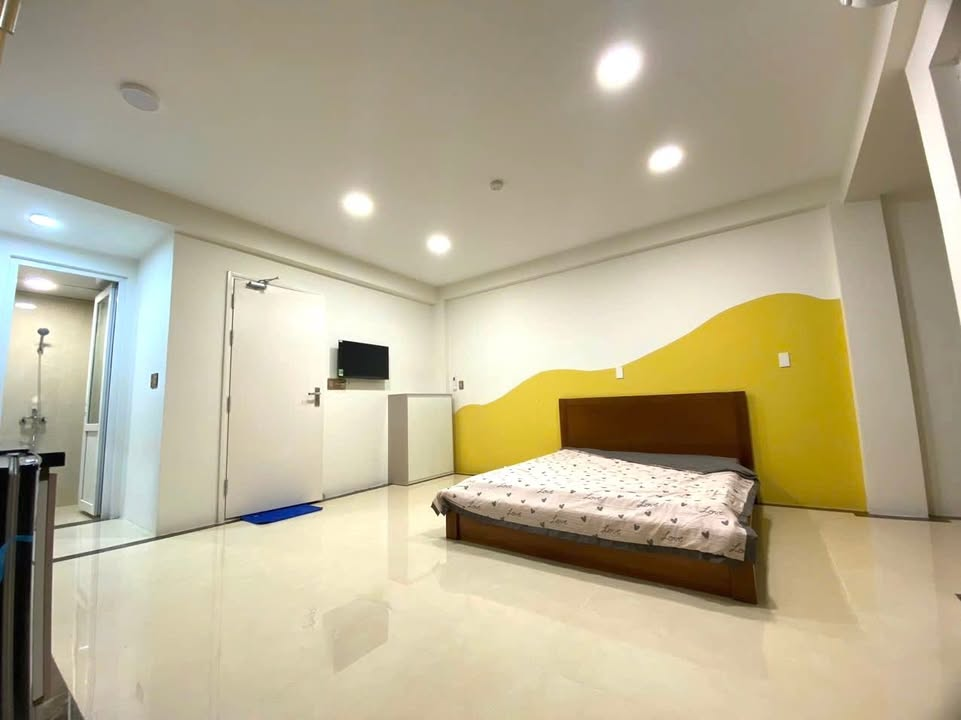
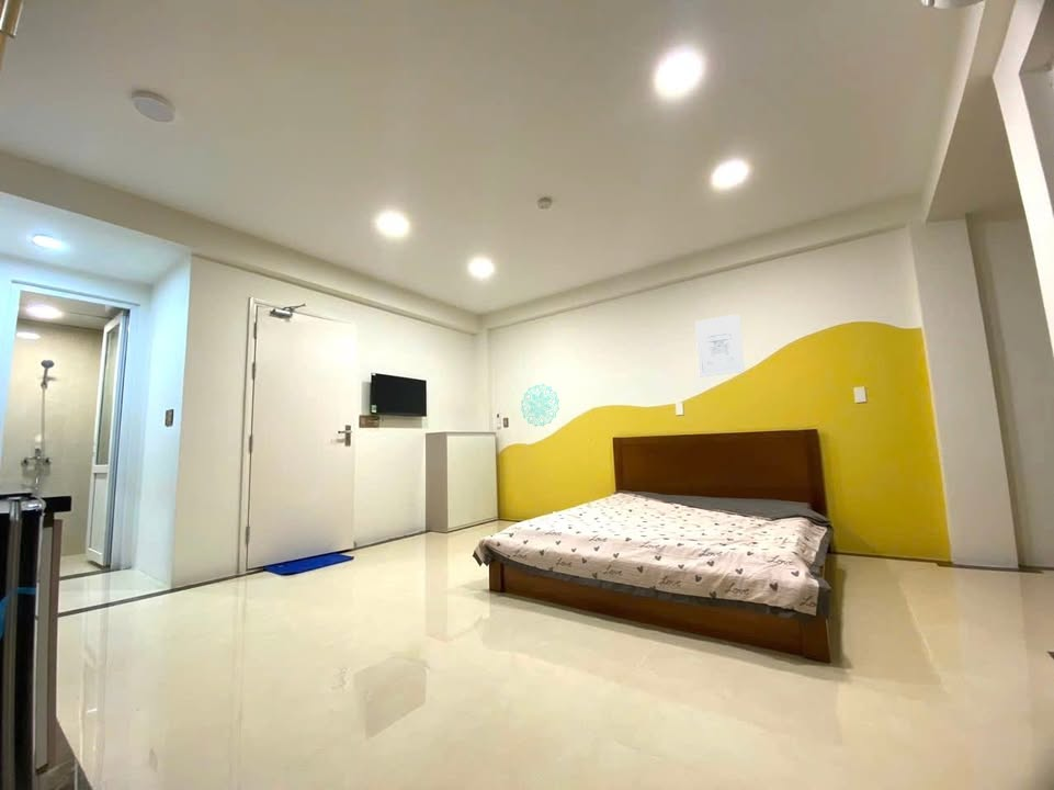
+ wall decoration [520,383,560,428]
+ wall art [694,313,746,379]
